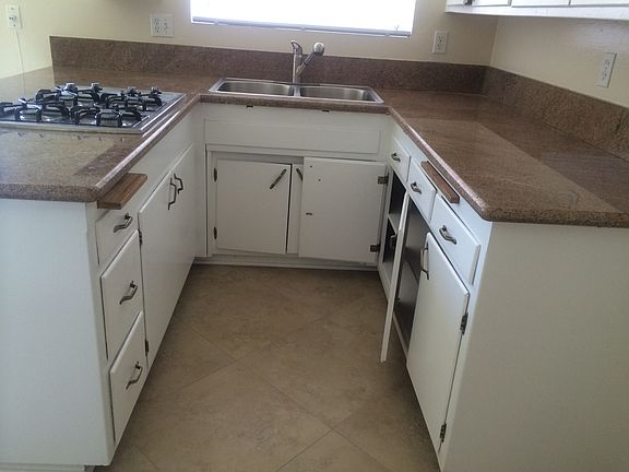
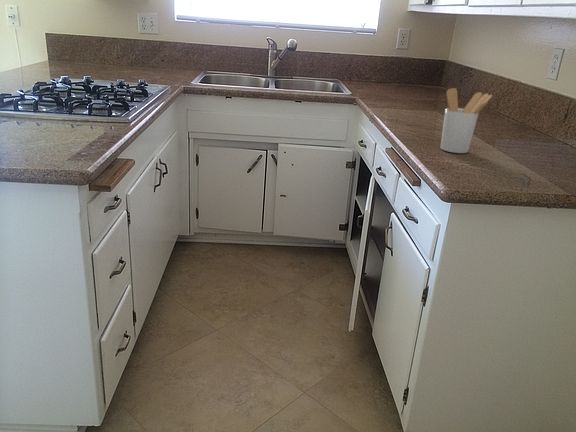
+ utensil holder [439,87,493,154]
